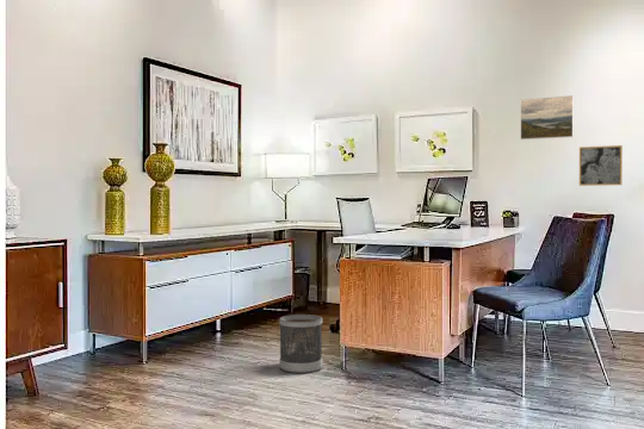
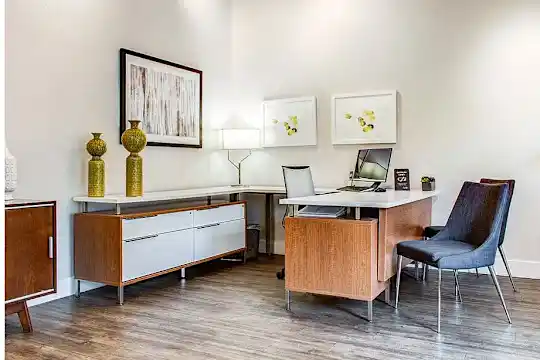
- wall art [578,144,624,187]
- wastebasket [278,313,323,374]
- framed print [519,94,575,141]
